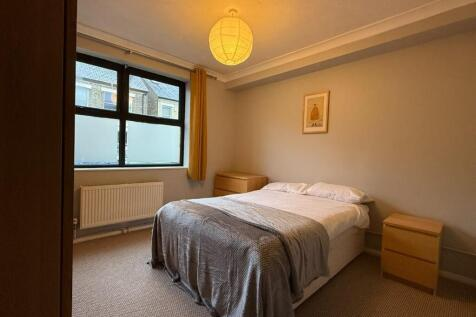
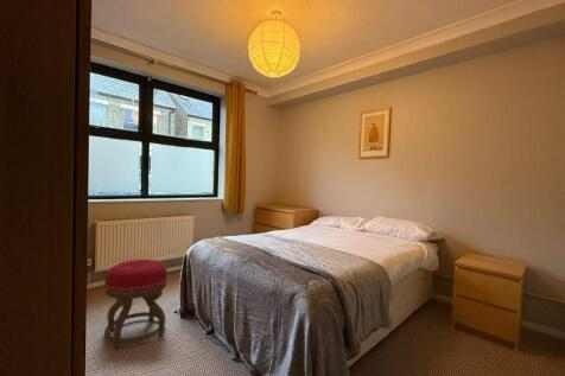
+ stool [103,259,169,350]
